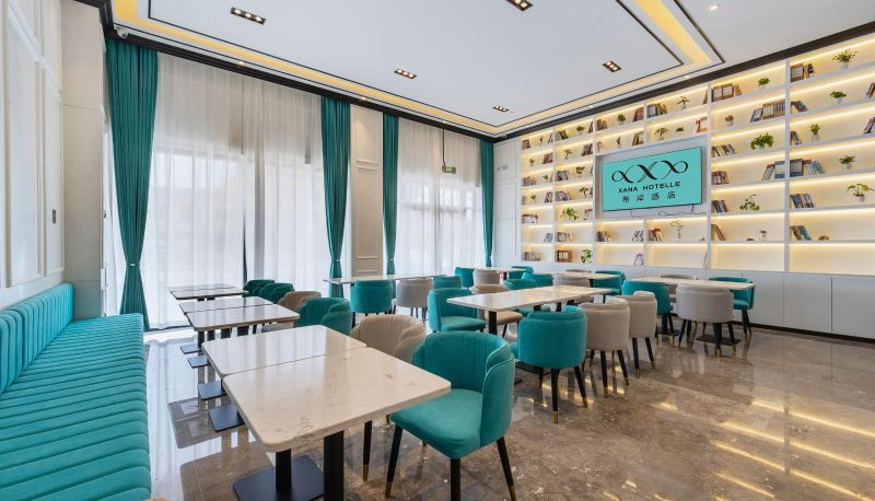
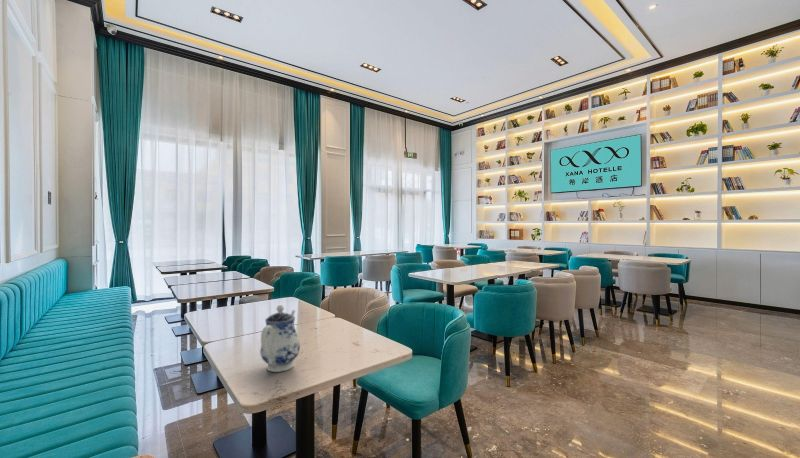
+ teapot [259,304,301,373]
